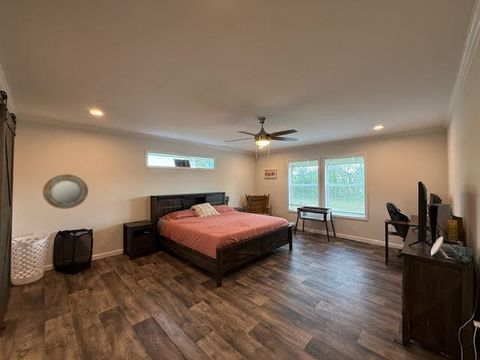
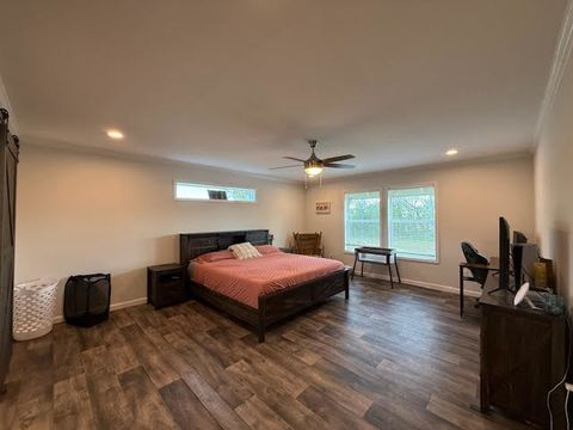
- home mirror [42,173,89,210]
